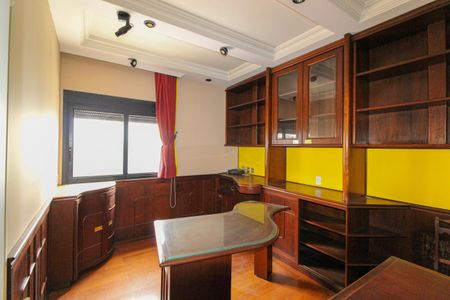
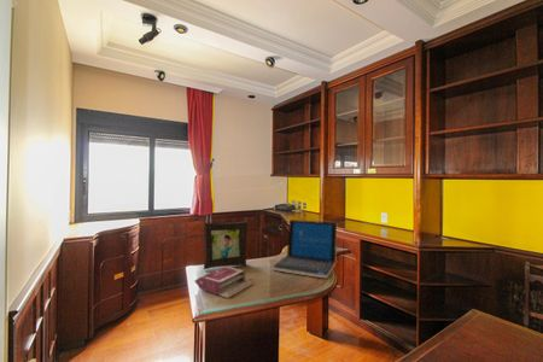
+ book [193,265,253,299]
+ picture frame [203,220,249,270]
+ laptop [272,218,338,279]
